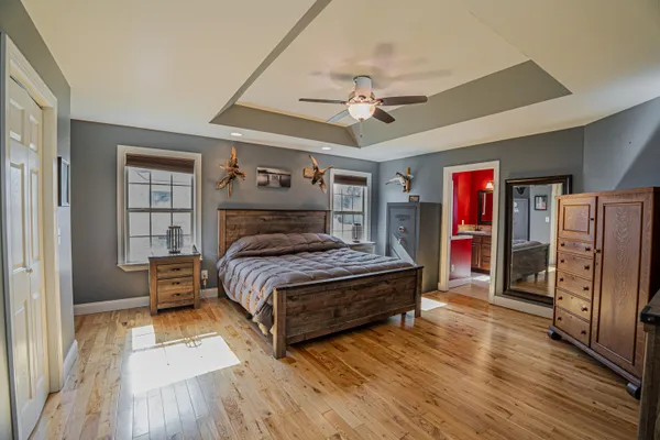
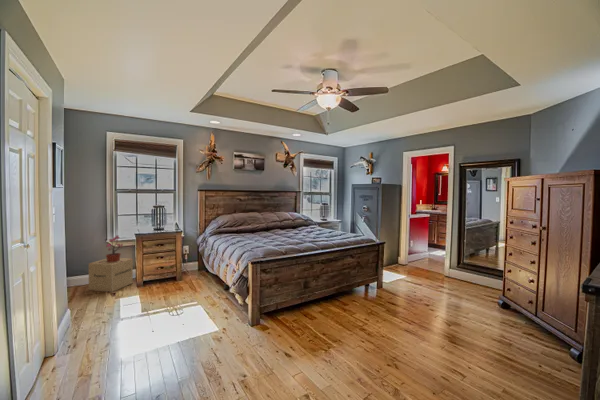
+ potted plant [99,235,124,263]
+ cardboard box [88,257,134,293]
